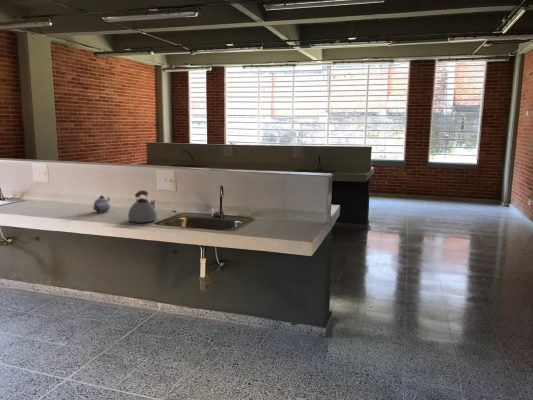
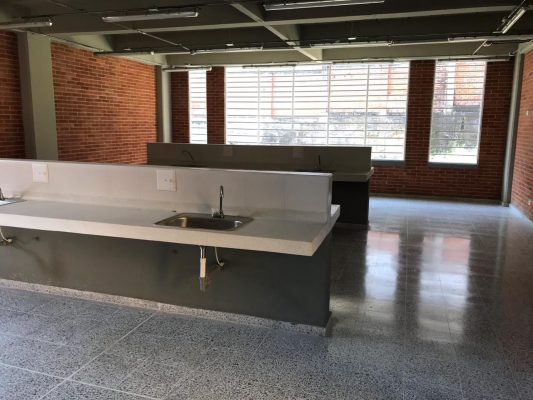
- teapot [92,195,111,213]
- kettle [127,189,158,223]
